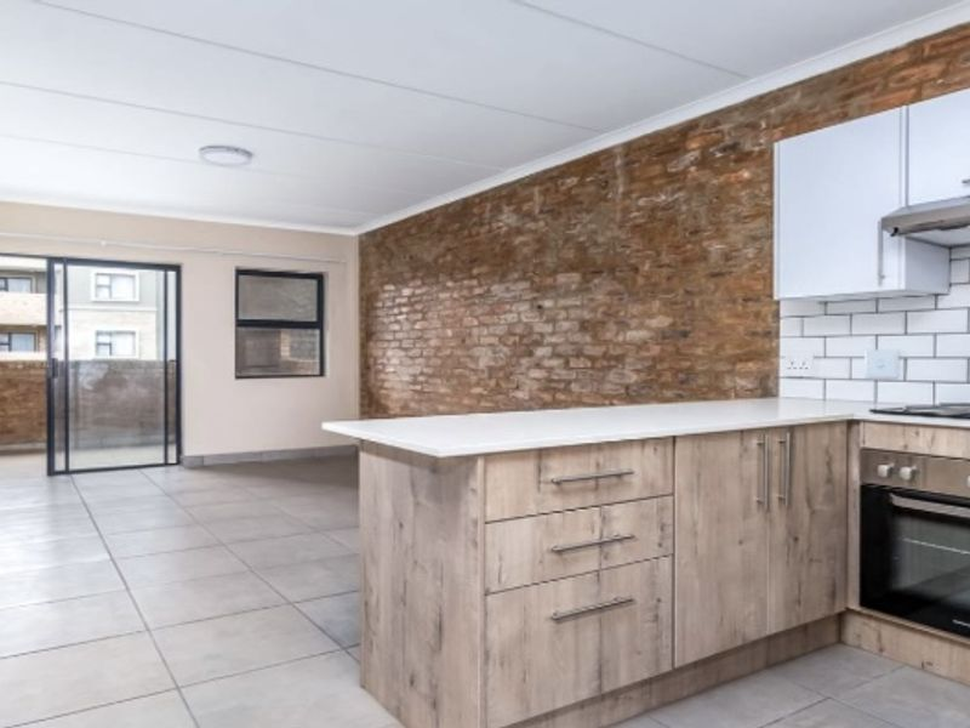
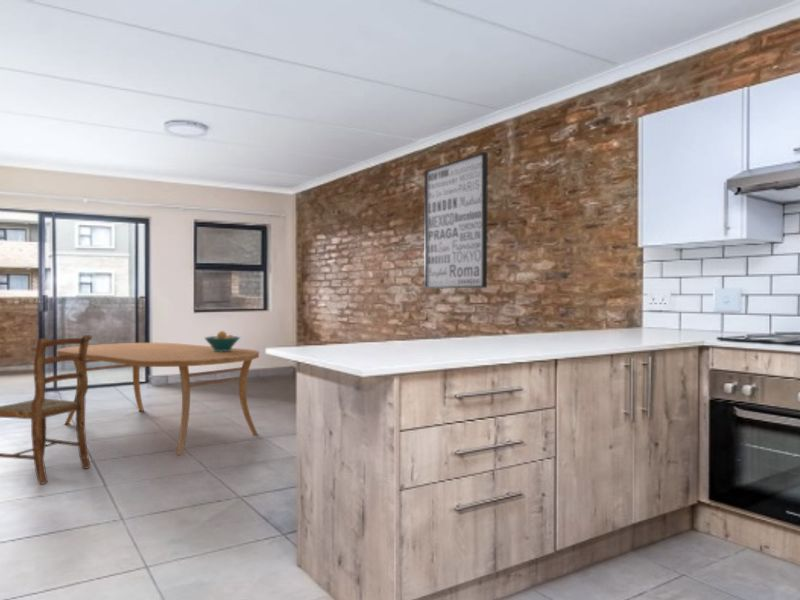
+ dining table [56,342,261,456]
+ wall art [423,151,489,290]
+ fruit bowl [203,330,241,352]
+ chair [0,334,93,486]
